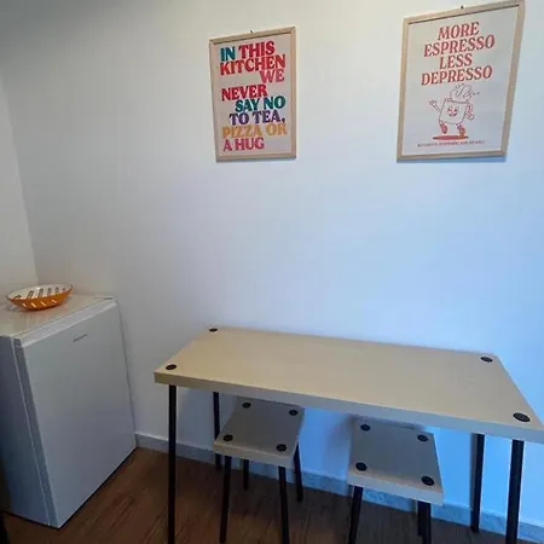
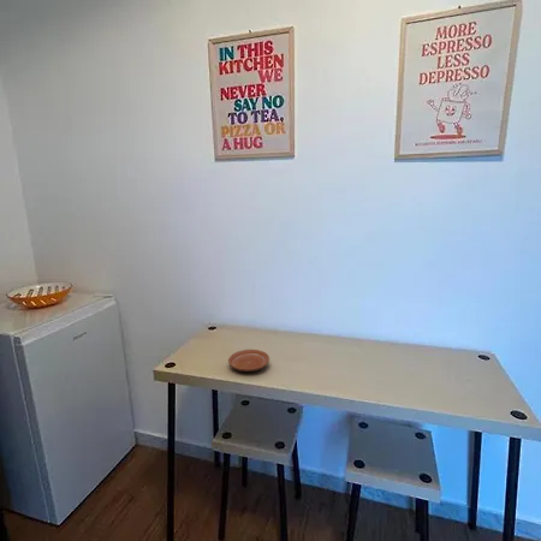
+ plate [227,349,270,373]
